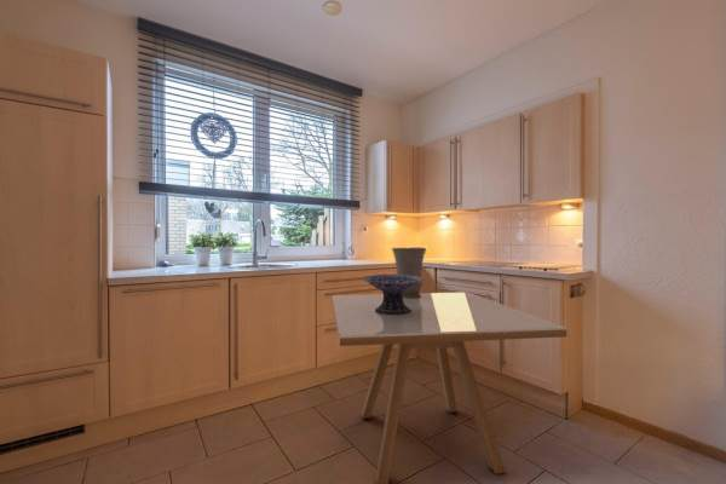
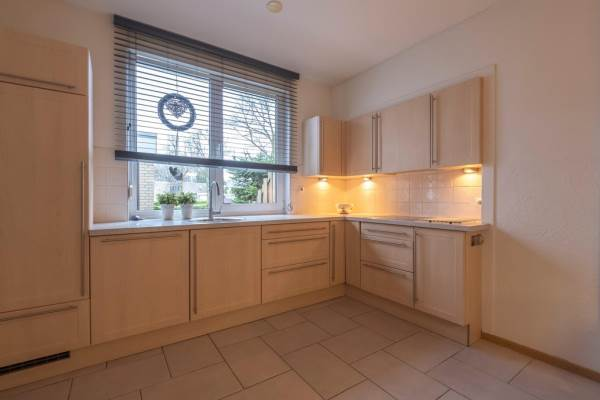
- dining table [332,292,567,484]
- decorative bowl [362,273,425,315]
- vase [391,247,427,298]
